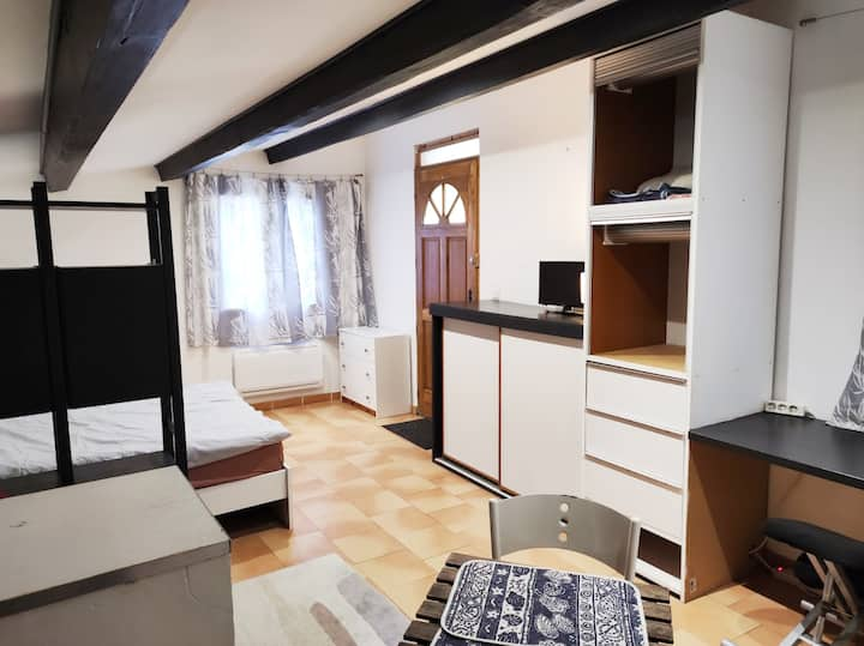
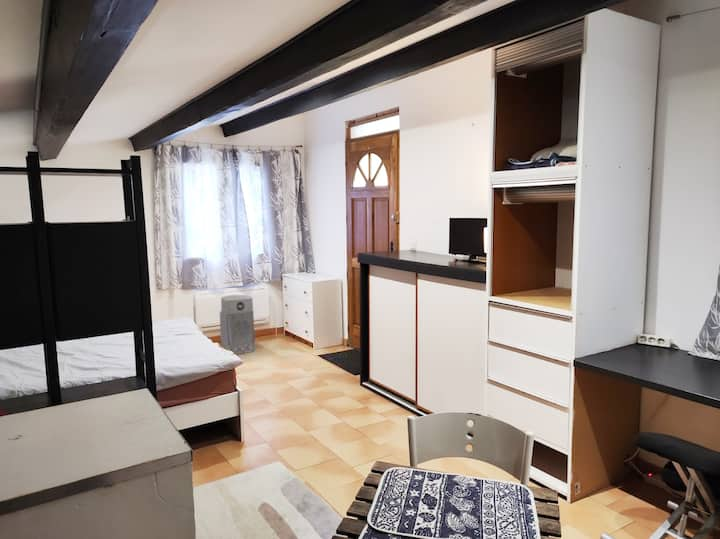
+ air purifier [219,294,257,355]
